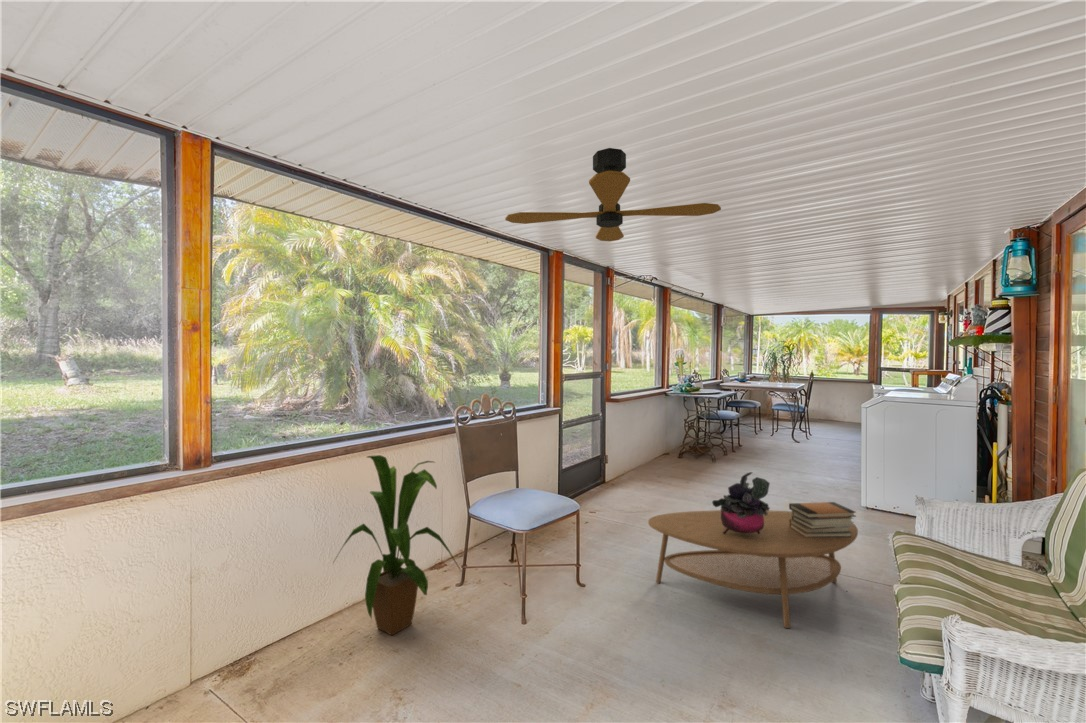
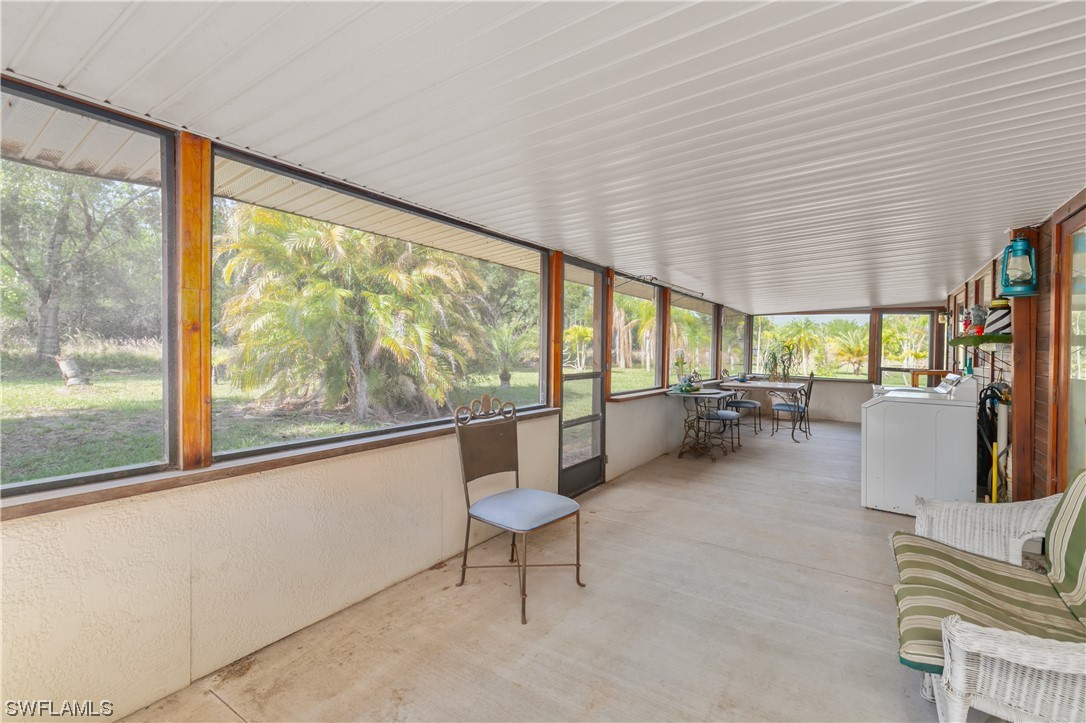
- ceiling fan [504,147,722,242]
- house plant [332,454,462,636]
- book stack [788,501,857,537]
- coffee table [647,509,859,630]
- potted plant [711,471,771,534]
